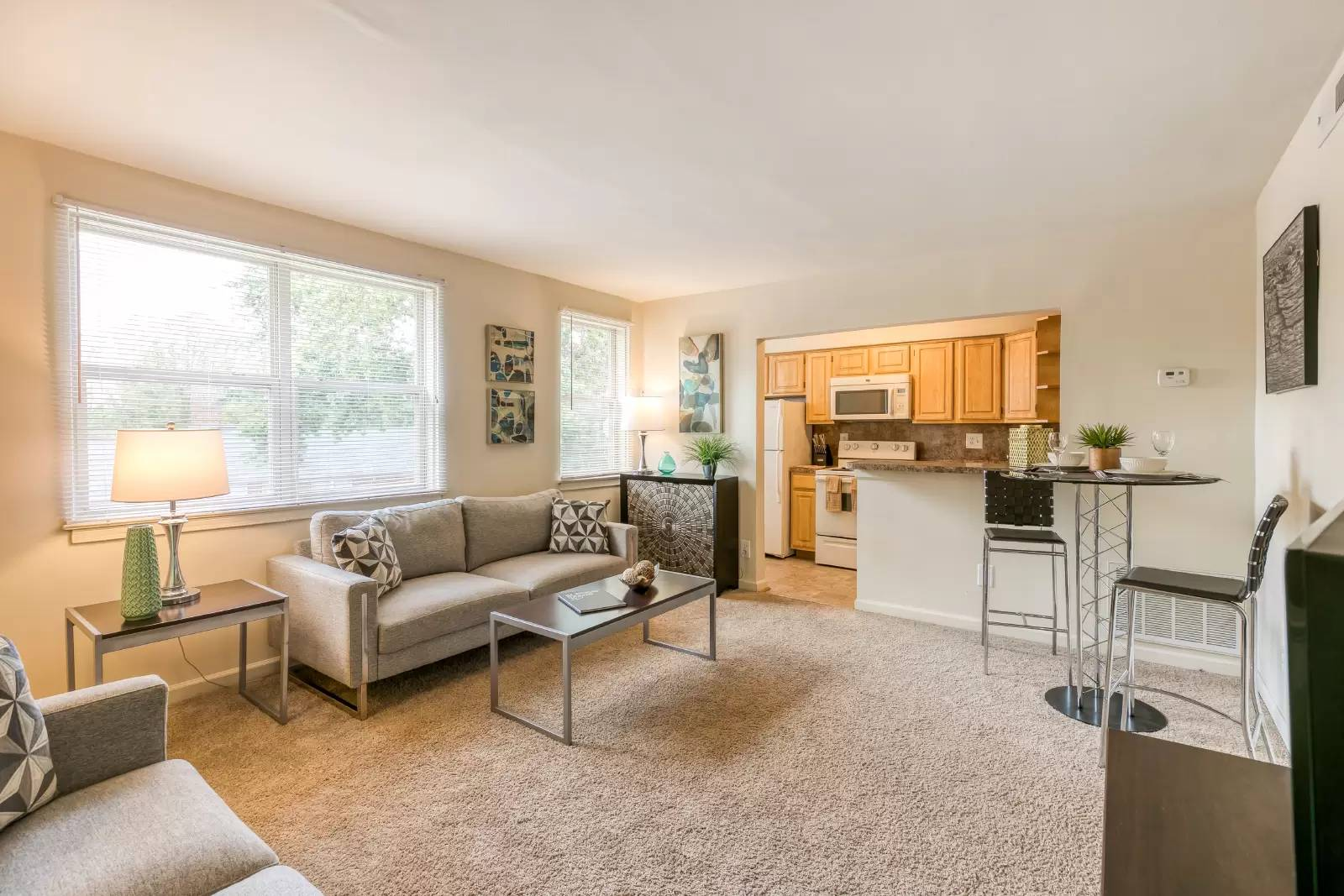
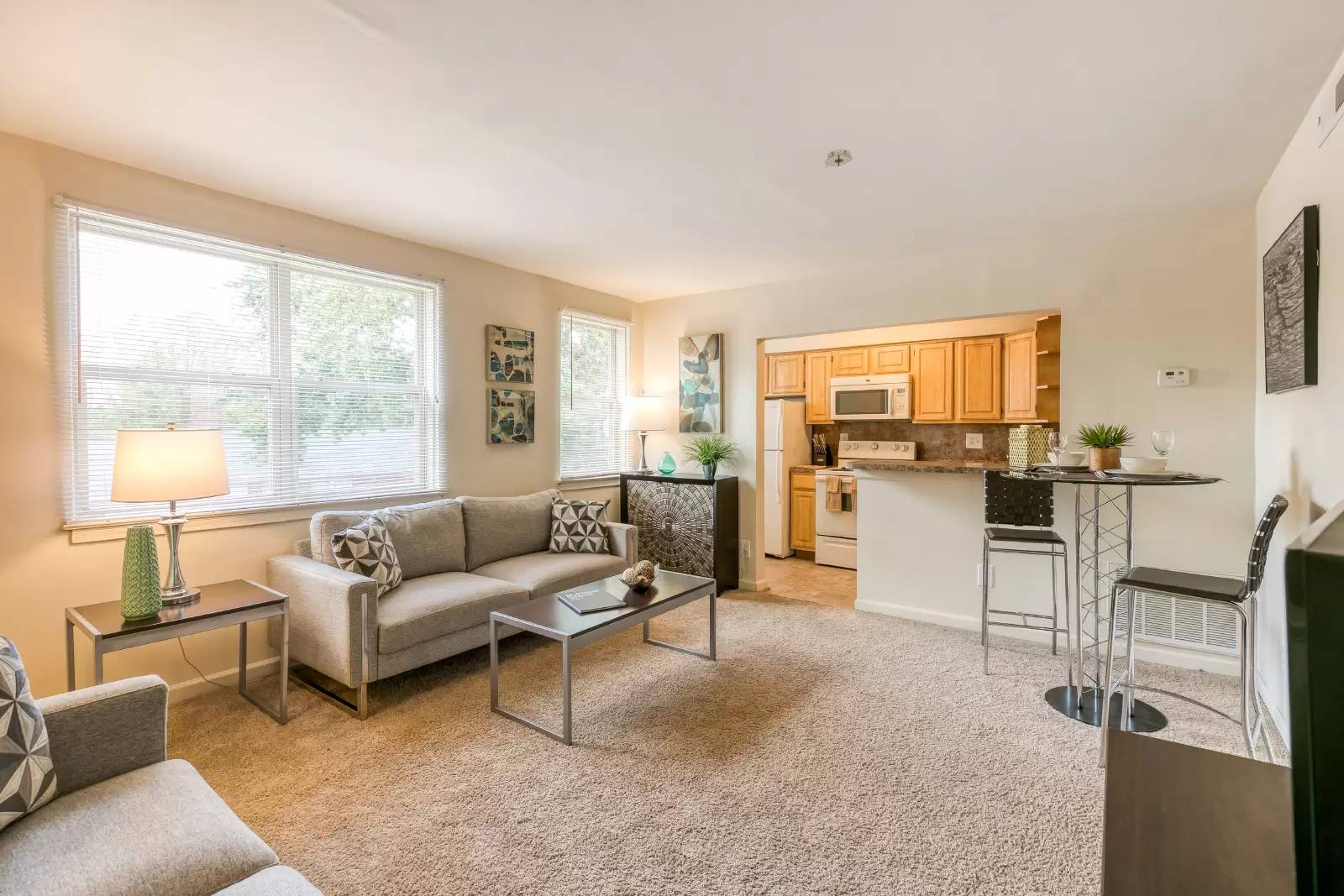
+ smoke detector [824,148,853,169]
